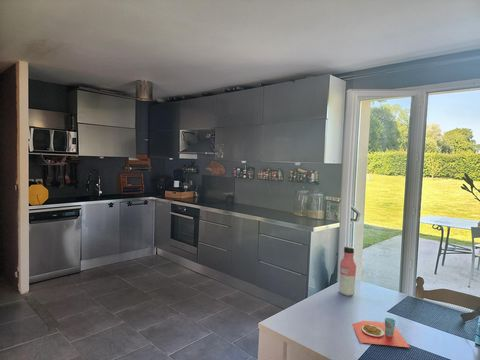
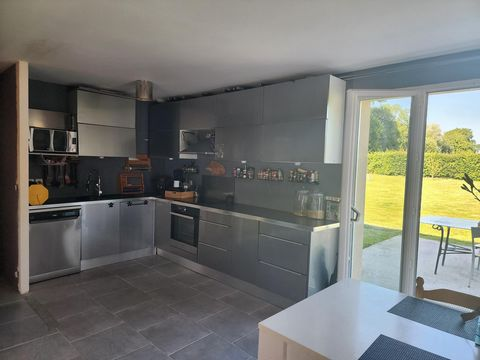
- water bottle [338,245,357,297]
- placemat [351,317,410,348]
